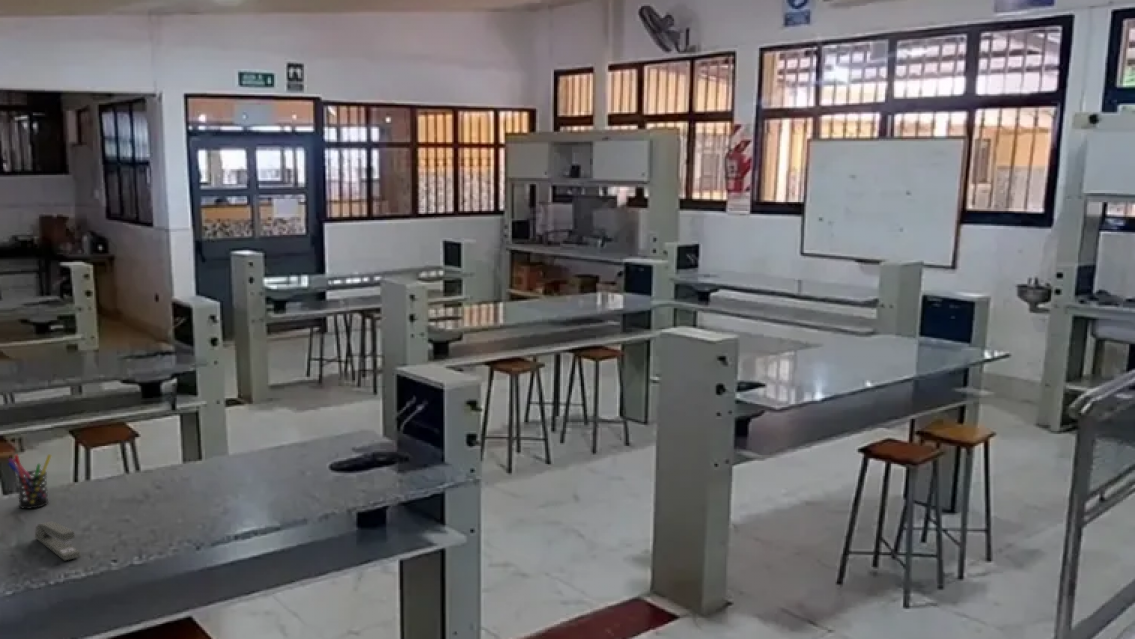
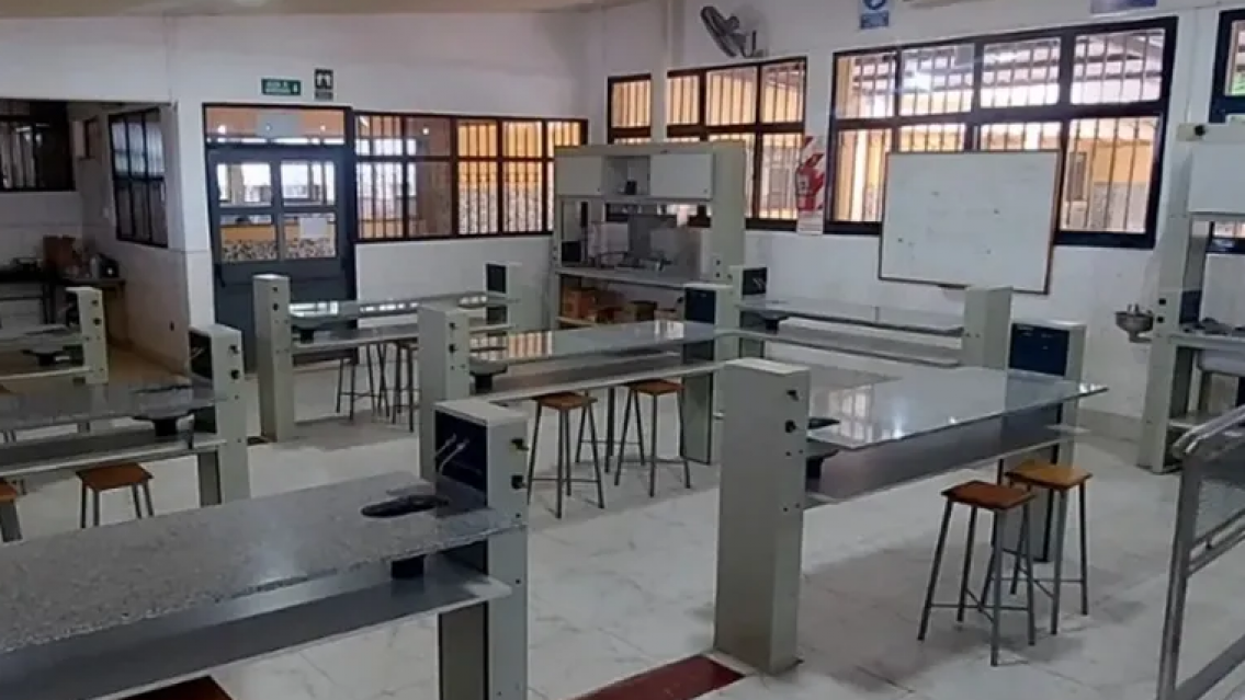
- pen holder [7,453,53,510]
- stapler [34,521,82,561]
